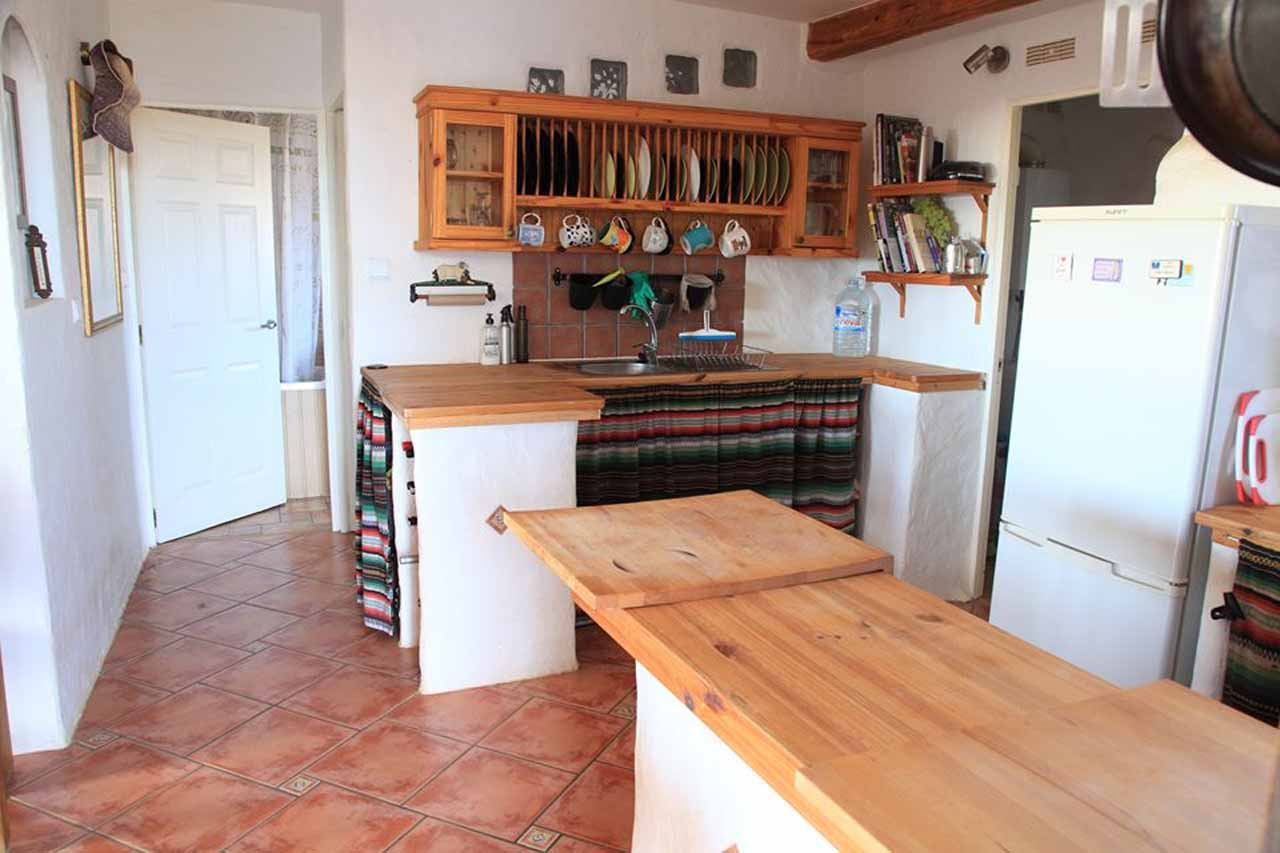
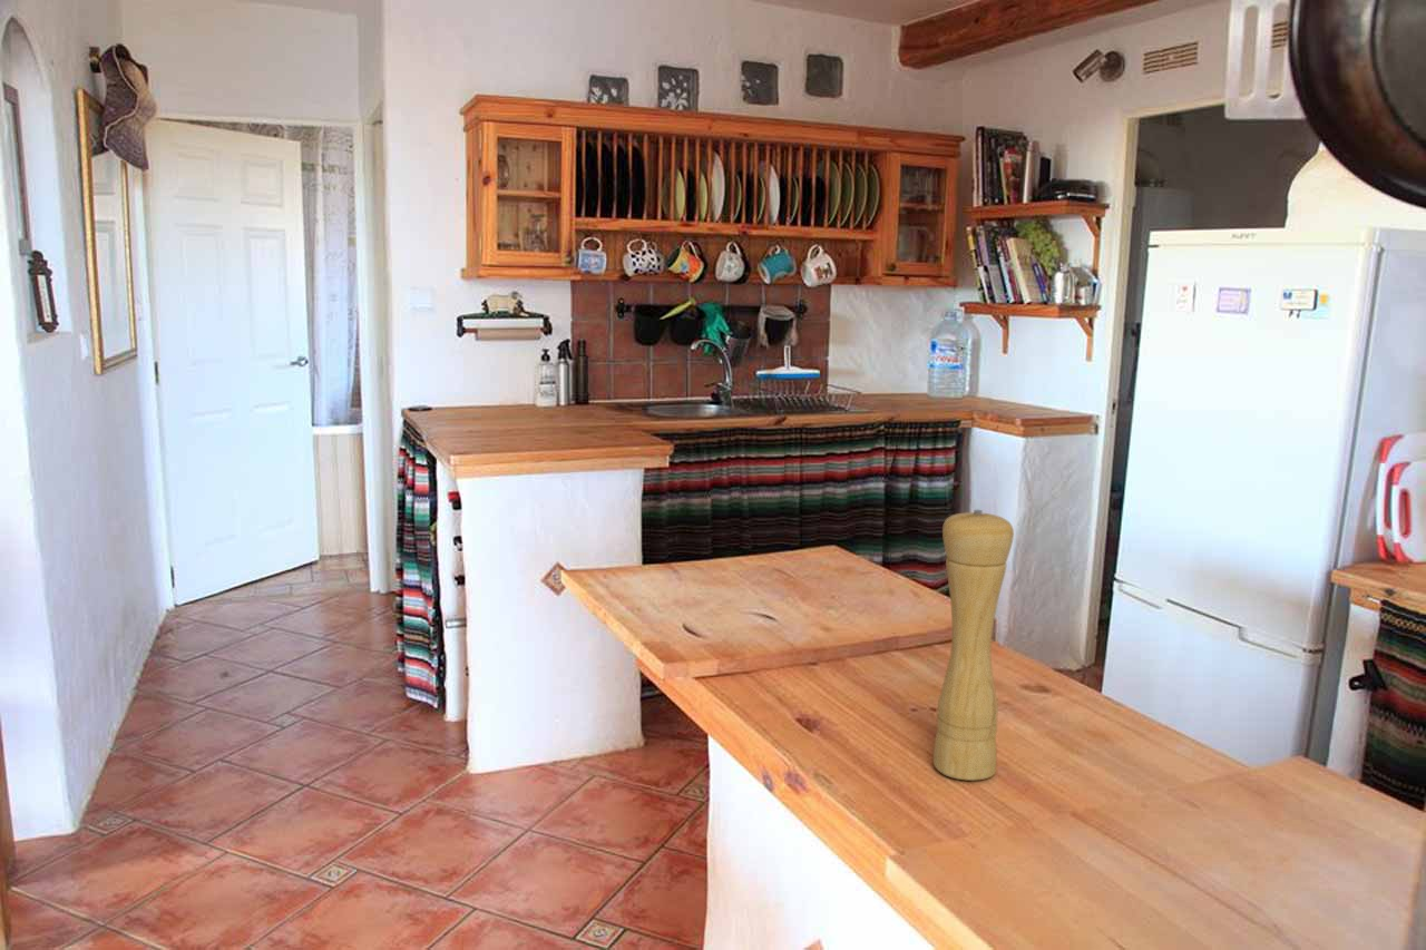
+ pepper mill [932,509,1015,782]
